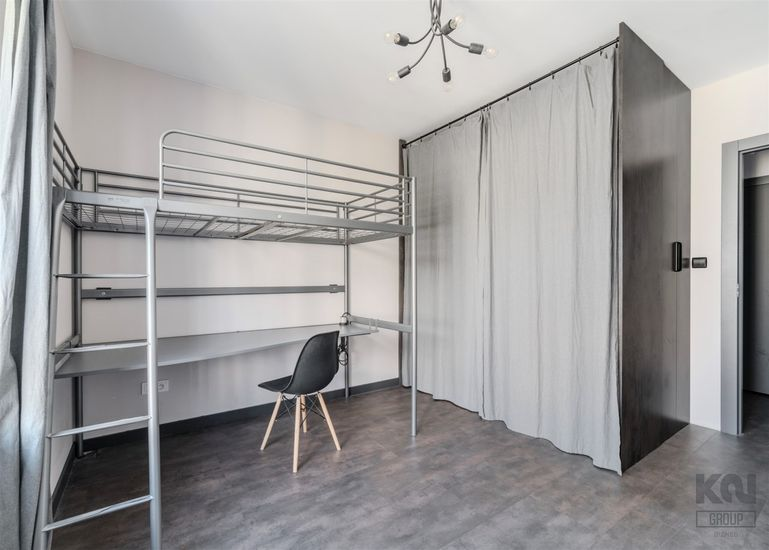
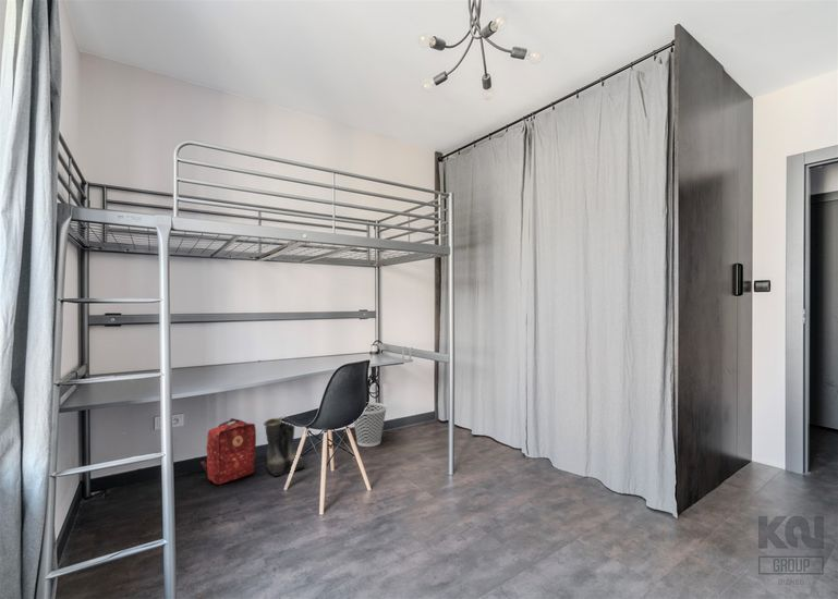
+ wastebasket [353,402,388,448]
+ boots [263,415,307,477]
+ backpack [199,417,257,486]
